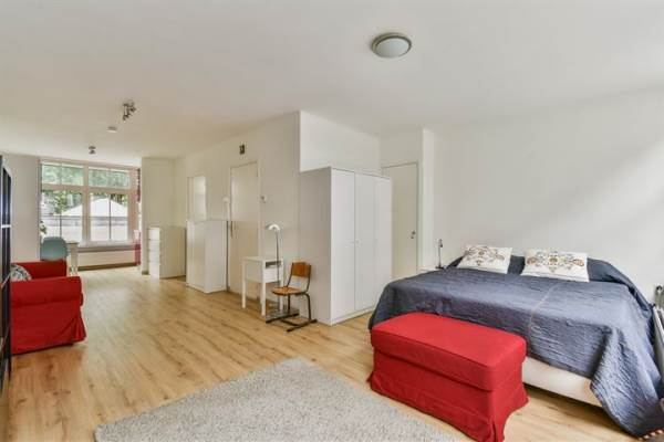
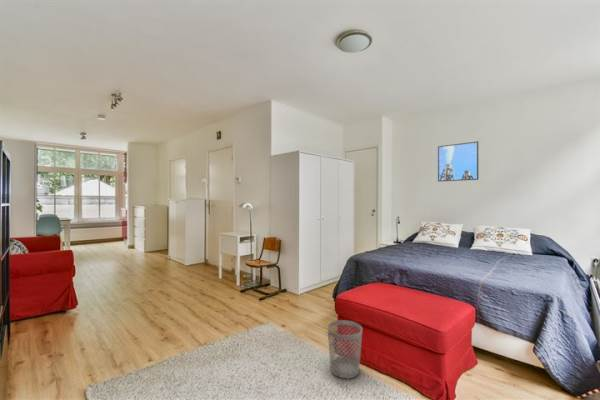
+ wastebasket [326,319,363,380]
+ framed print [437,140,479,183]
